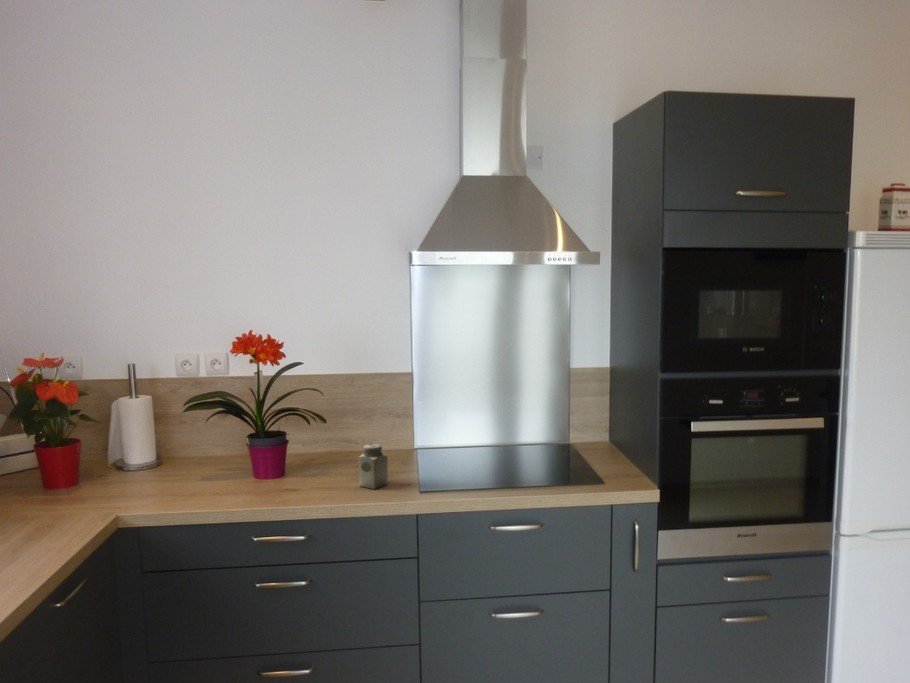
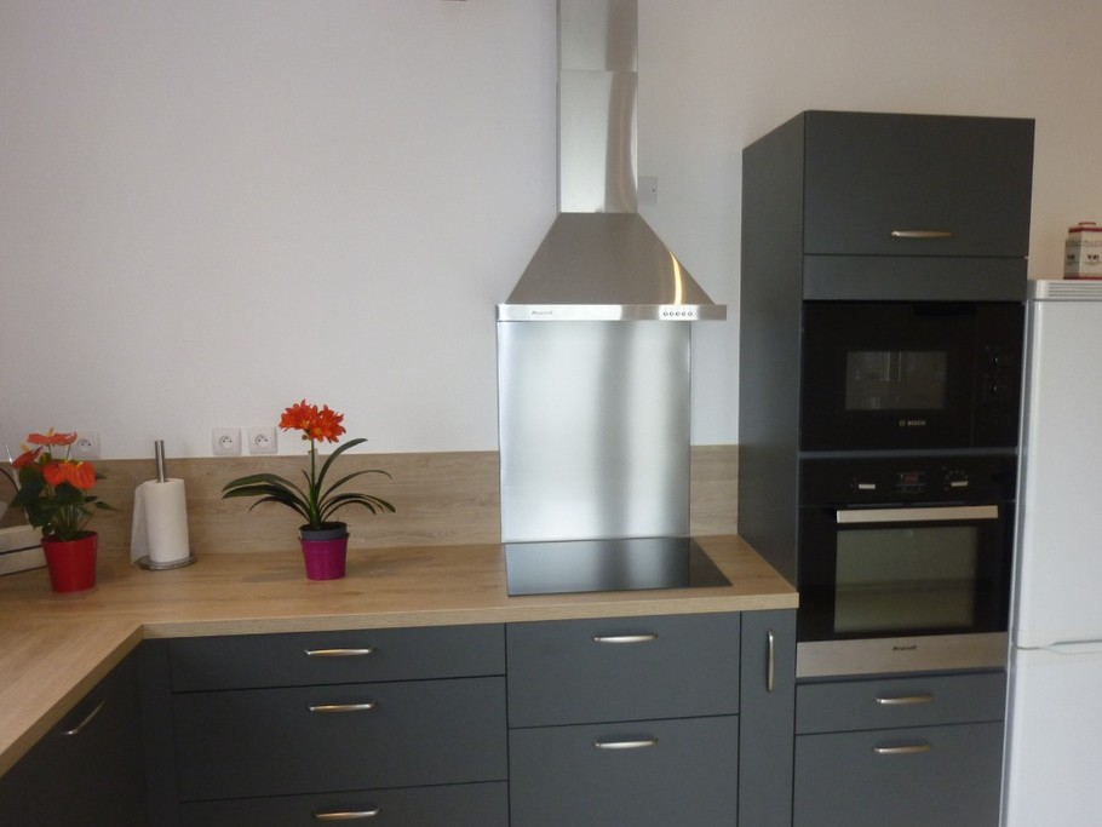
- salt shaker [357,443,389,490]
